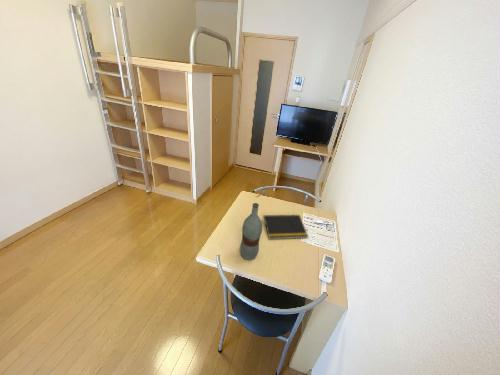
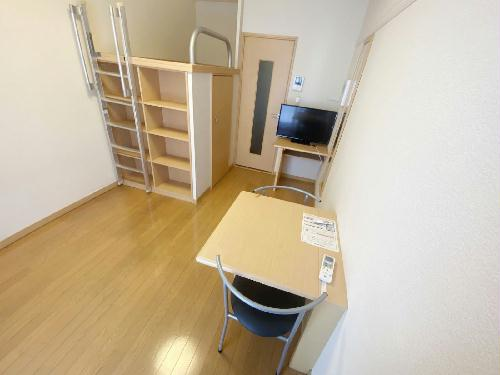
- bottle [239,202,263,261]
- notepad [261,214,310,240]
